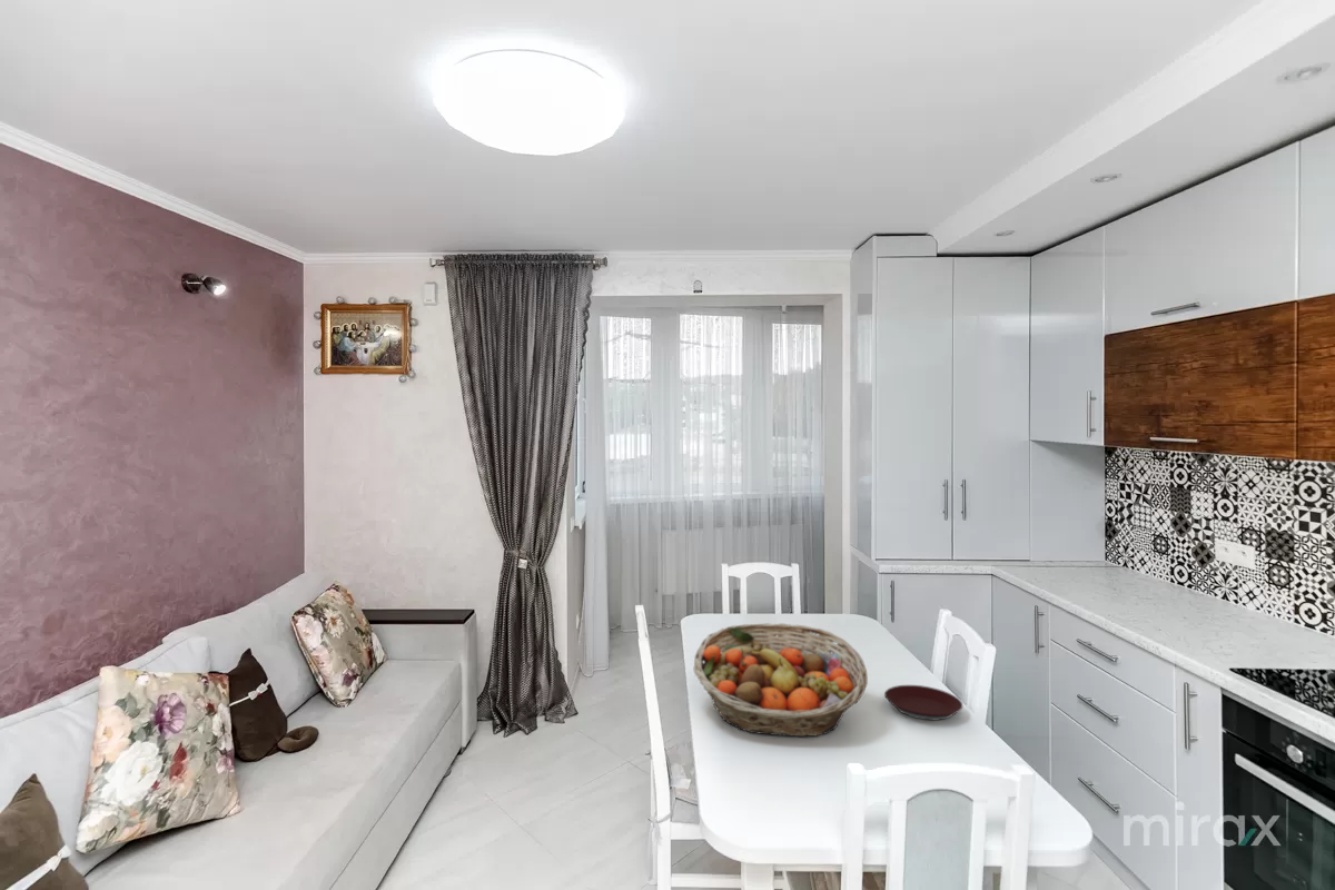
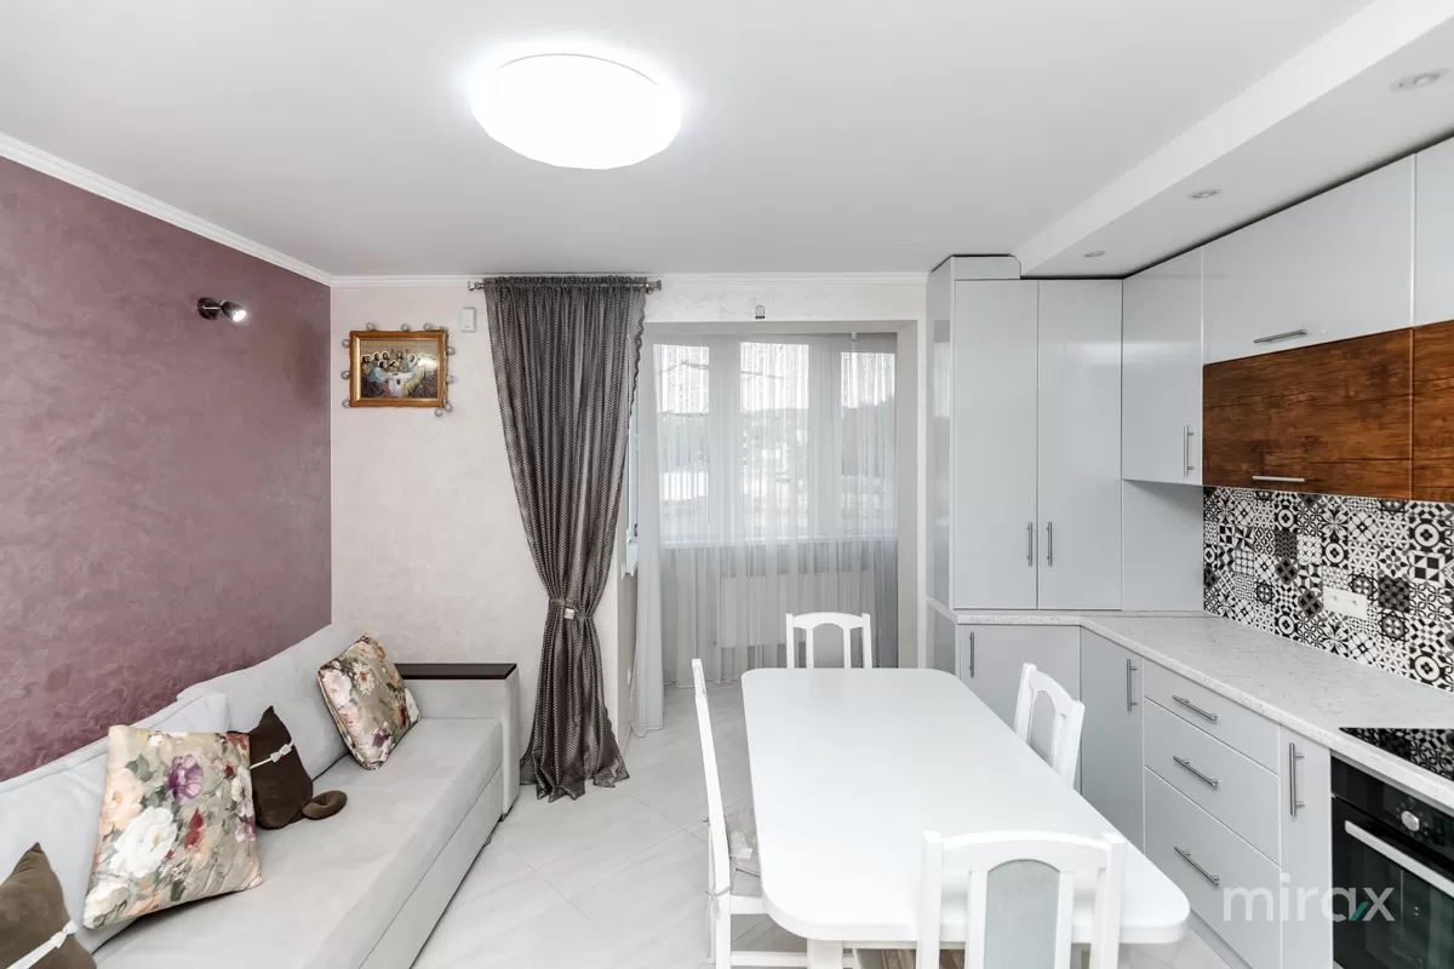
- fruit basket [692,622,869,738]
- plate [883,684,963,721]
